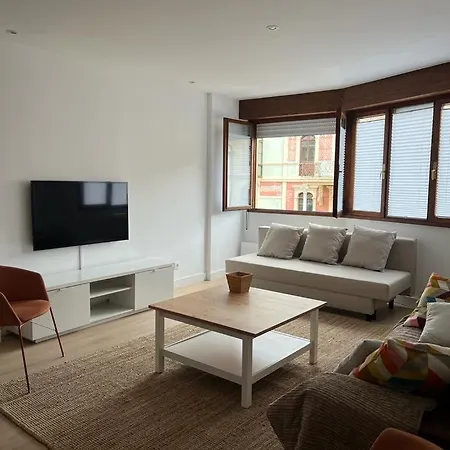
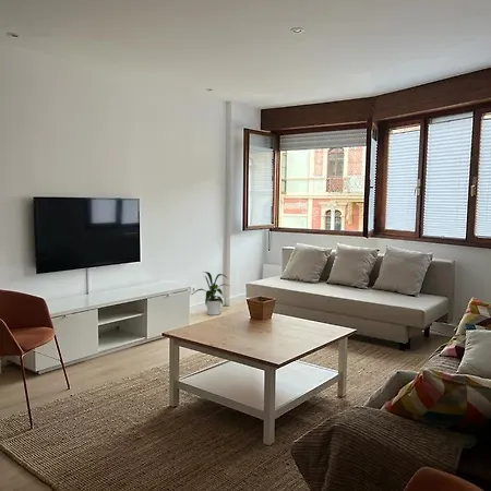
+ house plant [190,271,230,316]
